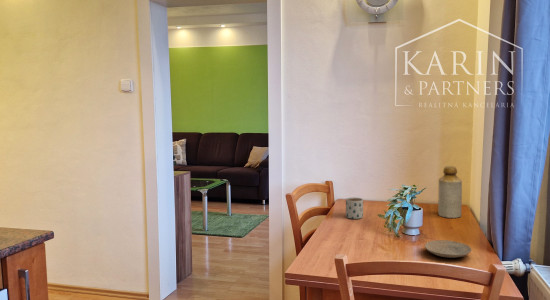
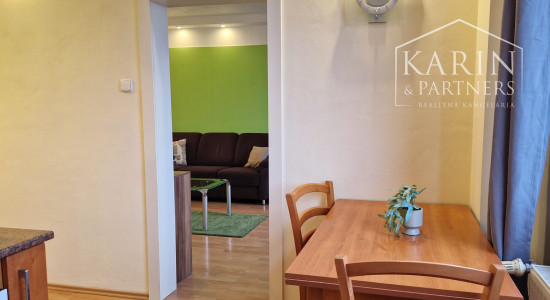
- plate [424,239,472,259]
- bottle [437,165,463,219]
- mug [345,197,364,220]
